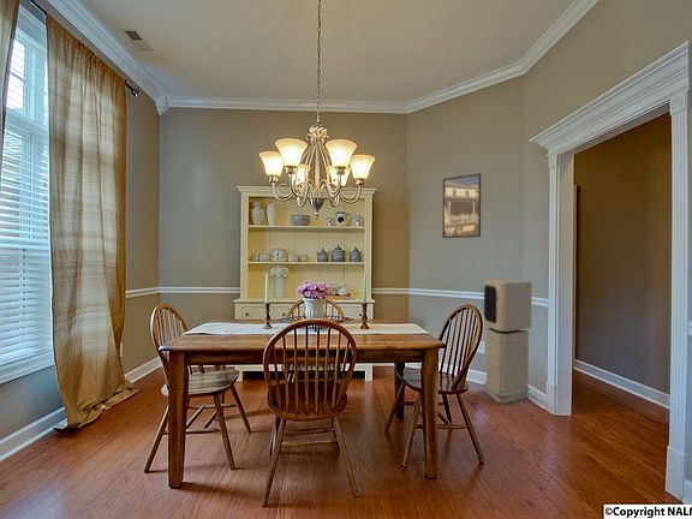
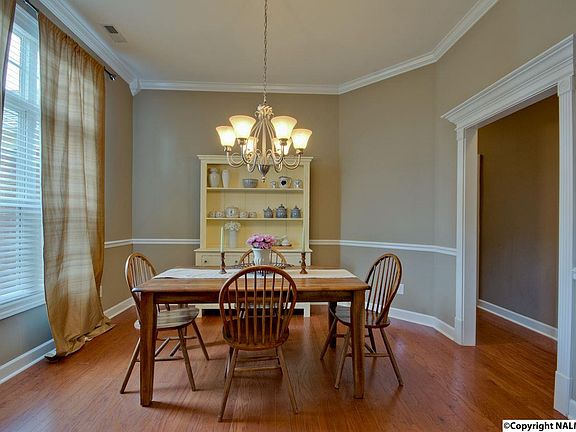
- air purifier [483,279,532,405]
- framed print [441,172,482,239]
